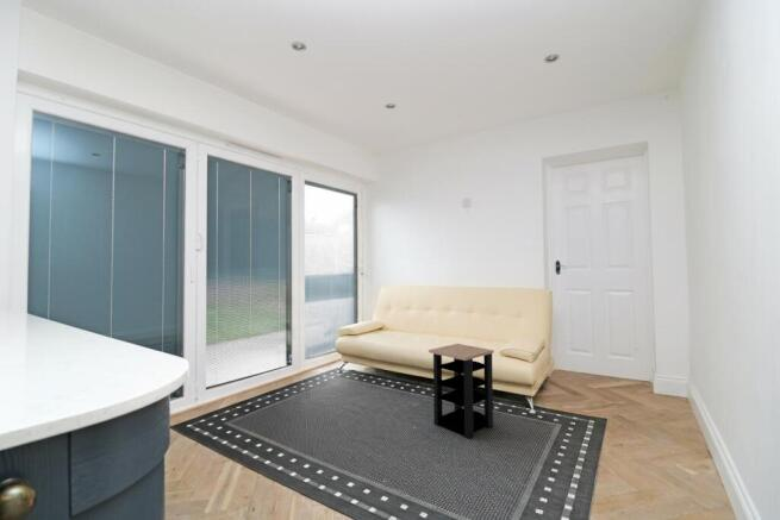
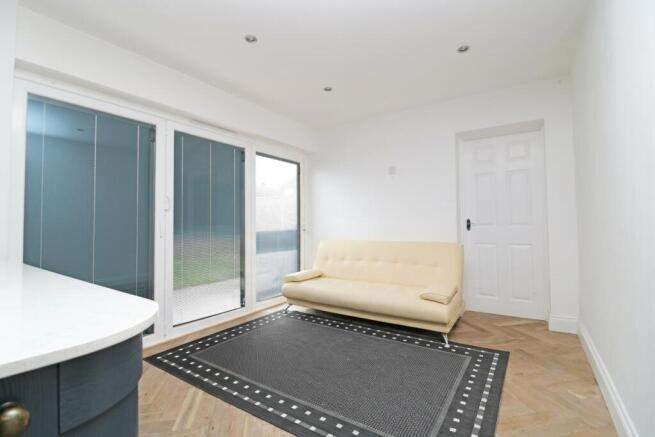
- side table [428,343,495,439]
